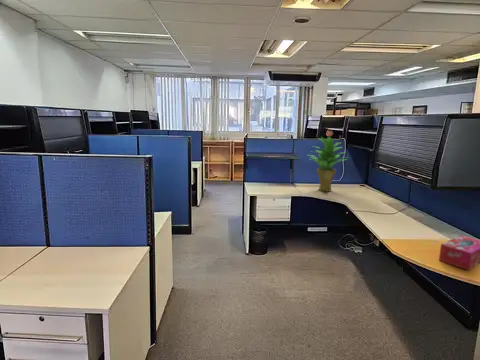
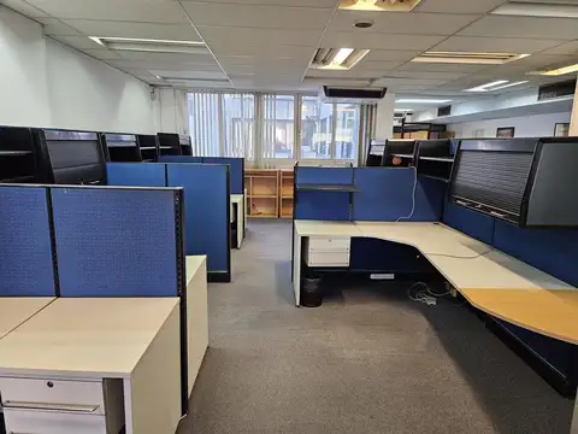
- potted plant [308,136,350,193]
- tissue box [438,234,480,271]
